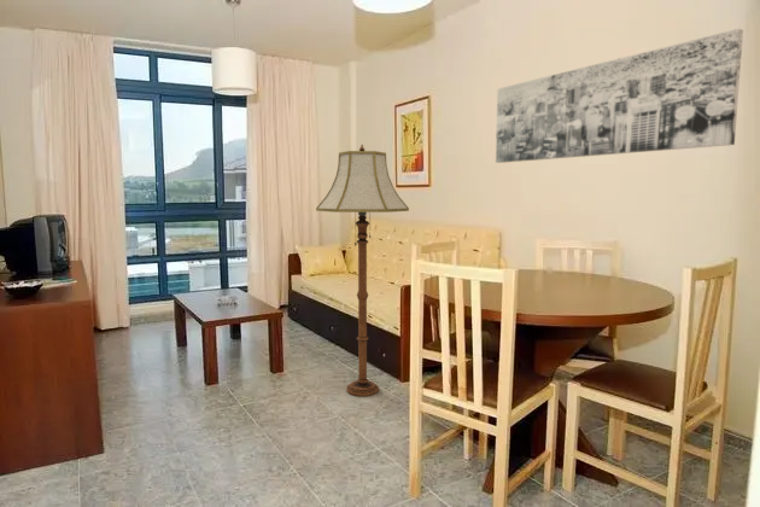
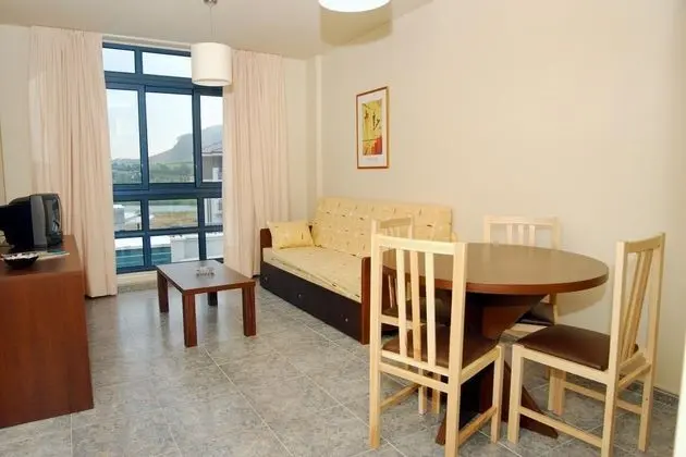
- wall art [495,28,744,164]
- floor lamp [315,144,410,397]
